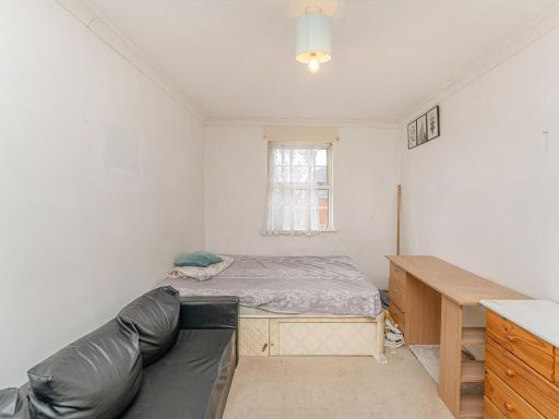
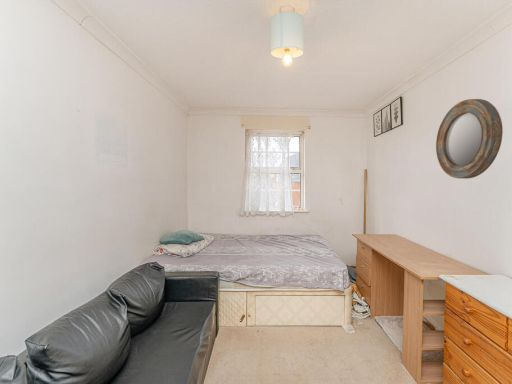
+ home mirror [435,98,504,180]
